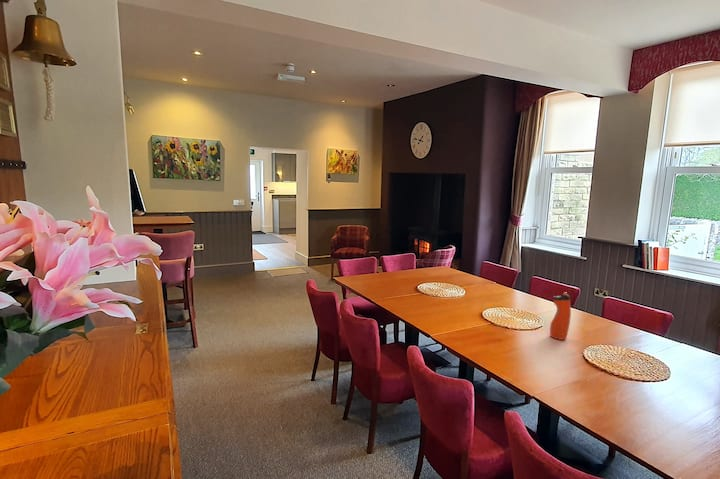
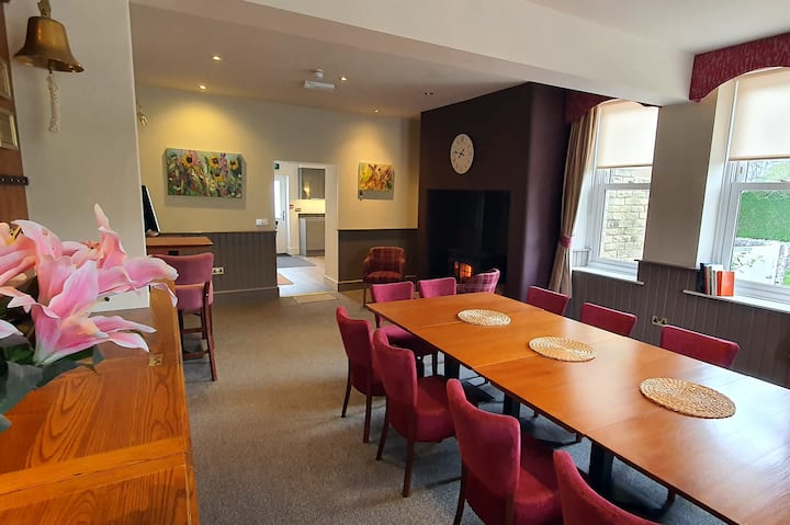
- water bottle [549,291,572,341]
